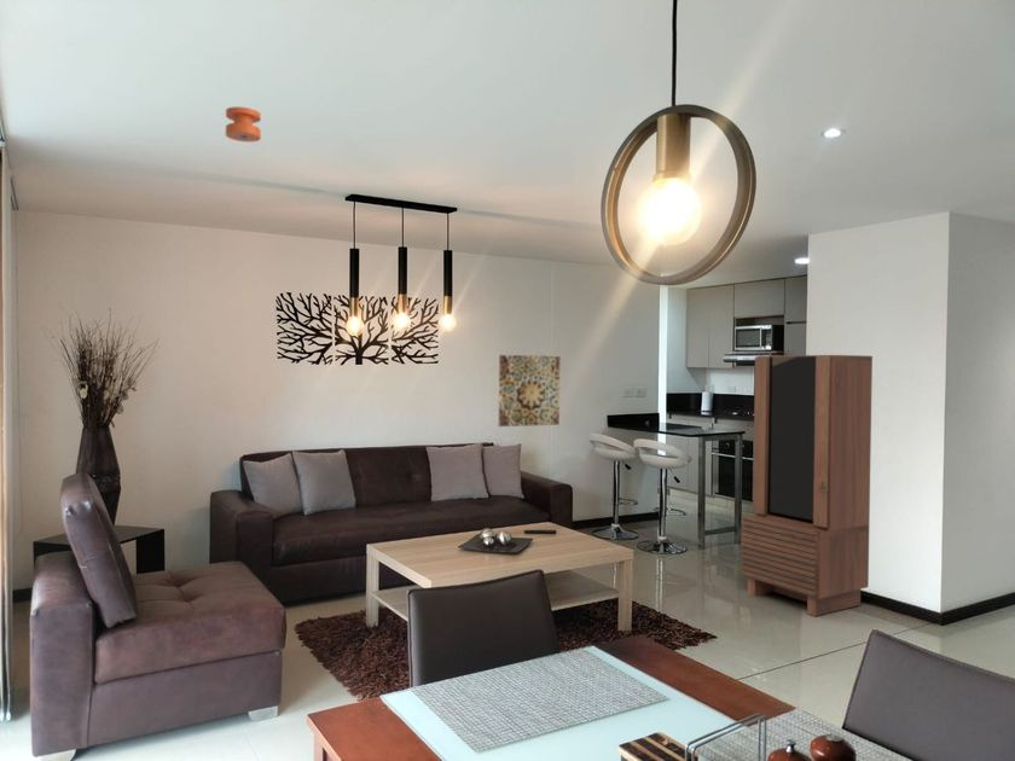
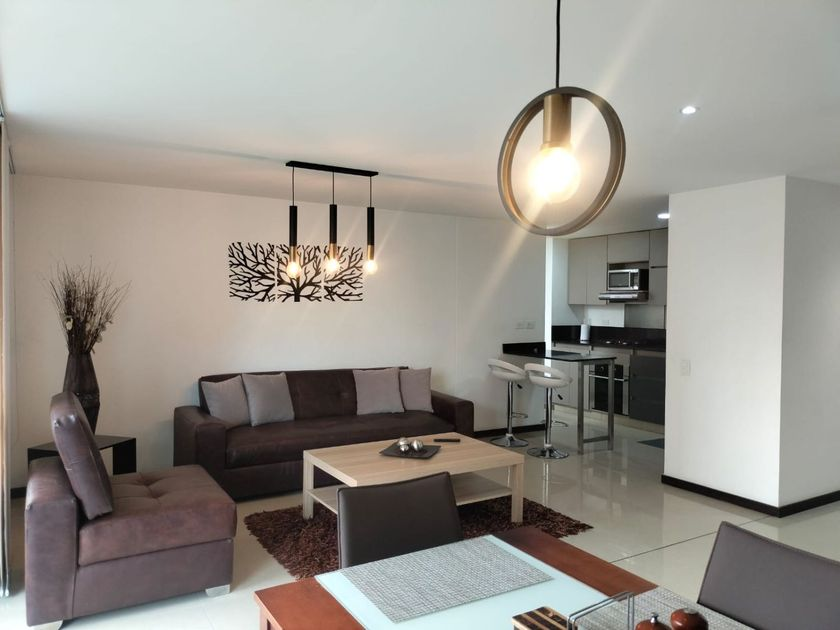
- bookcase [740,354,874,617]
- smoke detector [225,105,262,143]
- wall art [498,354,561,428]
